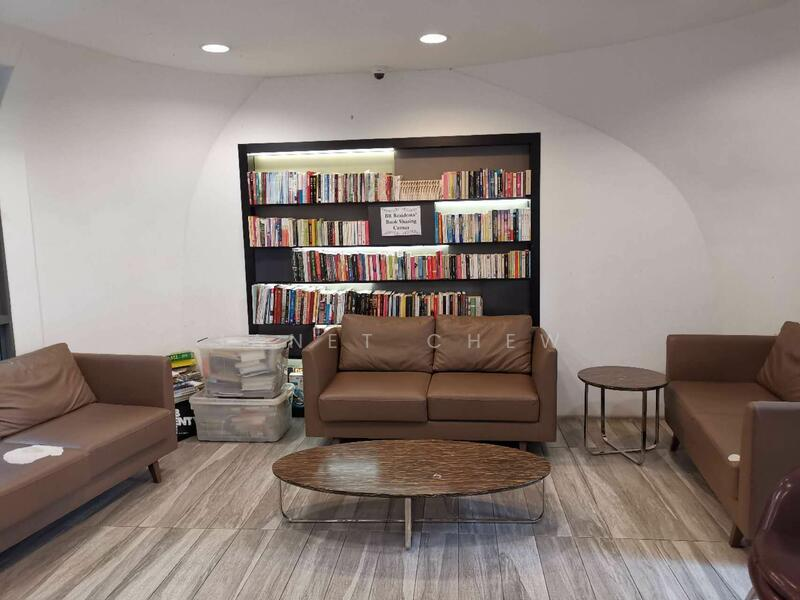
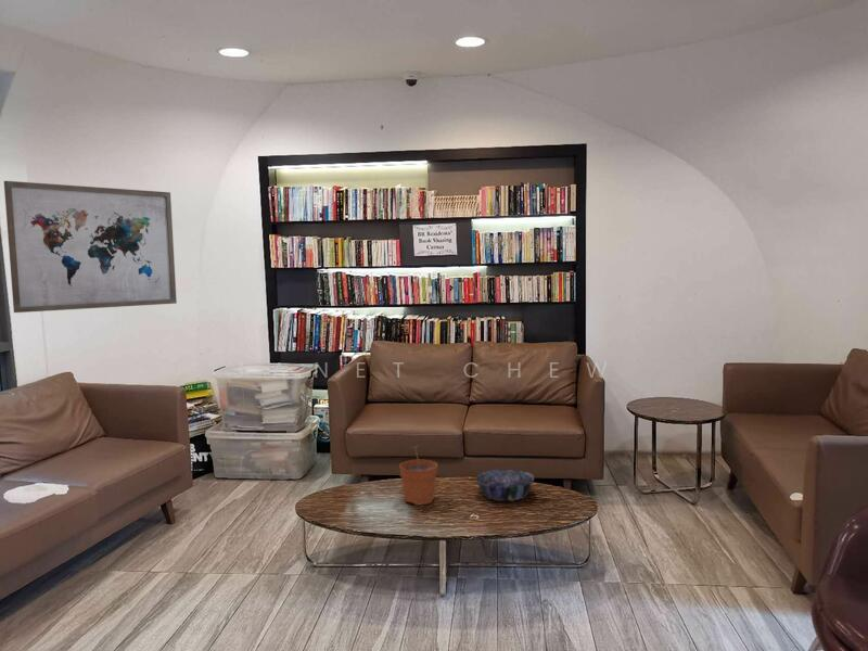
+ wall art [3,180,178,314]
+ decorative bowl [475,469,535,502]
+ plant pot [398,445,438,506]
